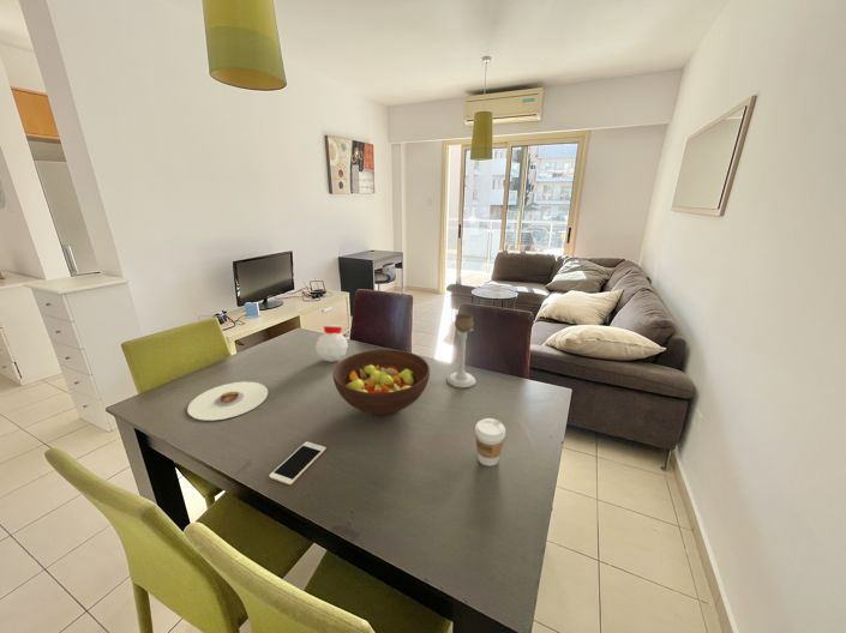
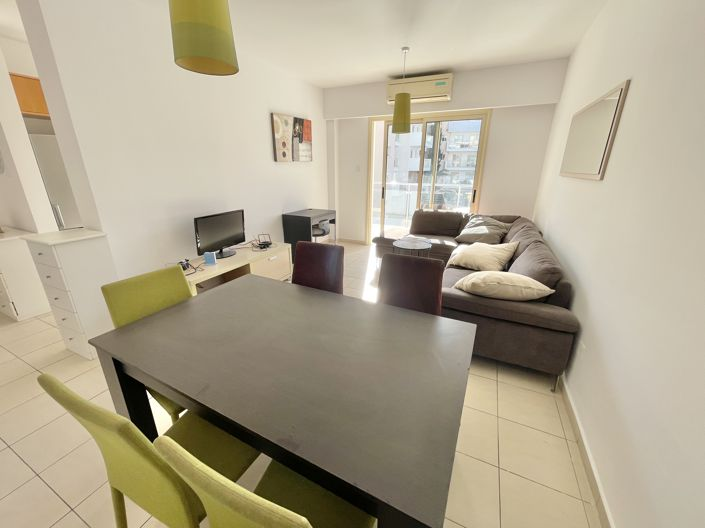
- plate [186,380,270,422]
- coffee cup [474,417,506,468]
- candle holder [446,312,476,388]
- jar [314,324,348,363]
- fruit bowl [332,349,431,417]
- cell phone [268,440,328,486]
